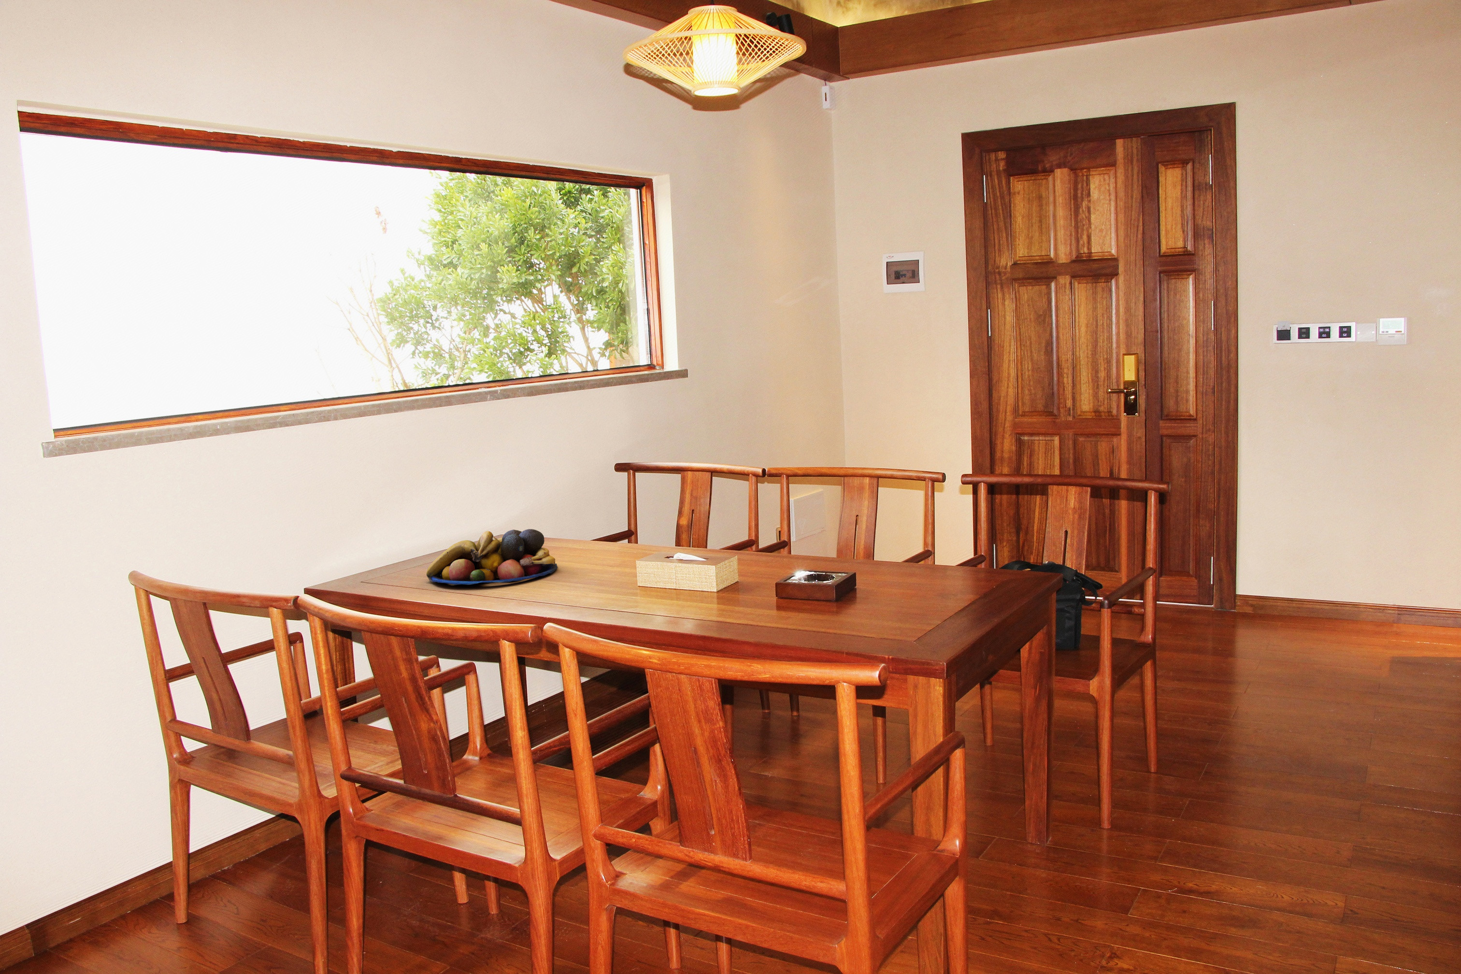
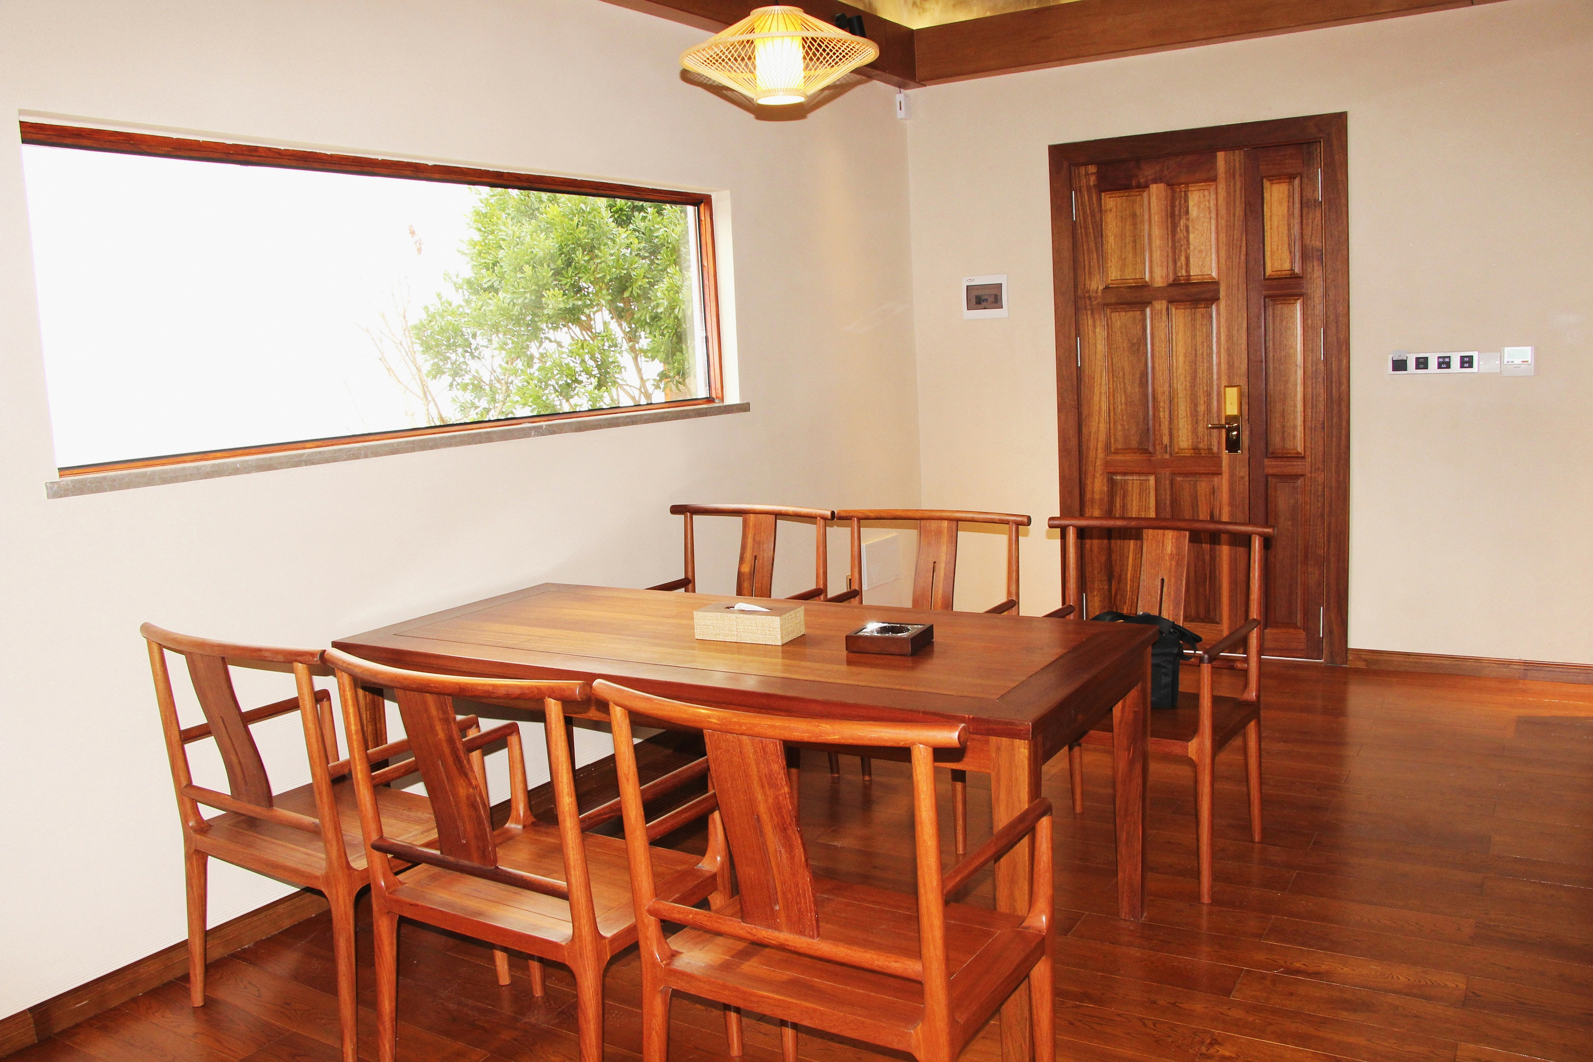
- fruit bowl [426,528,558,585]
